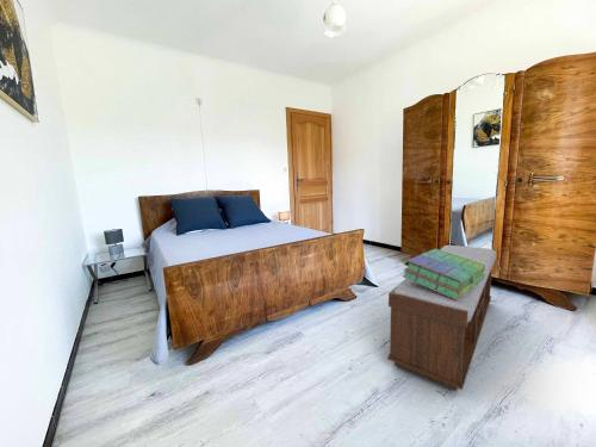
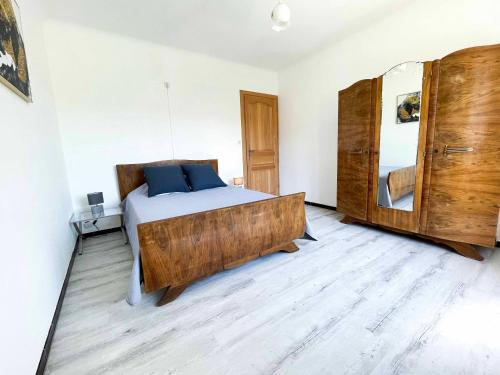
- stack of books [401,248,485,300]
- bench [386,244,497,392]
